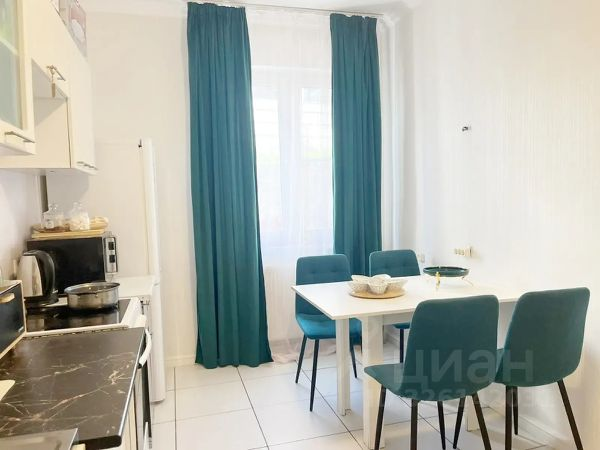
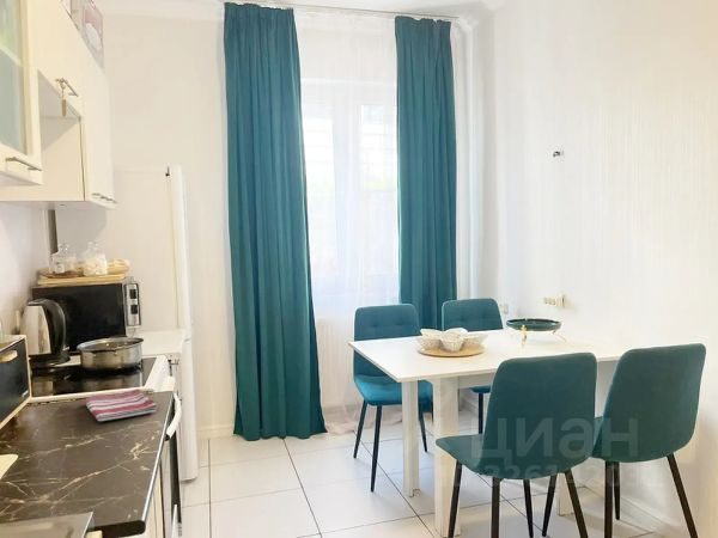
+ dish towel [83,387,158,422]
